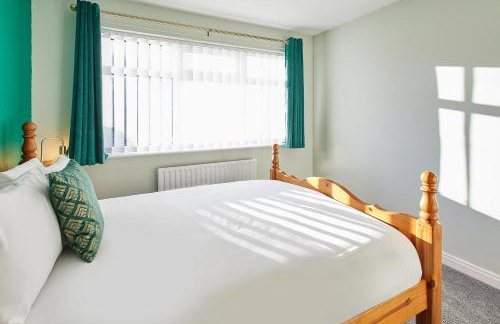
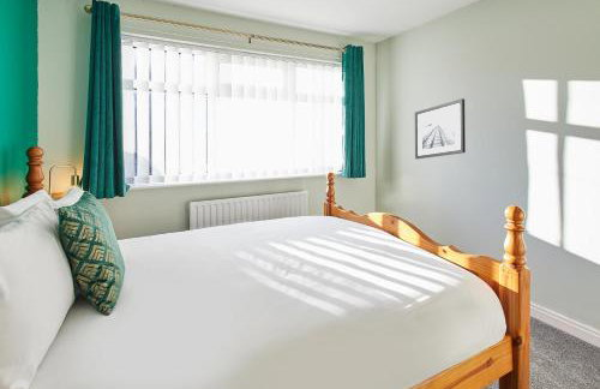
+ wall art [414,97,467,160]
